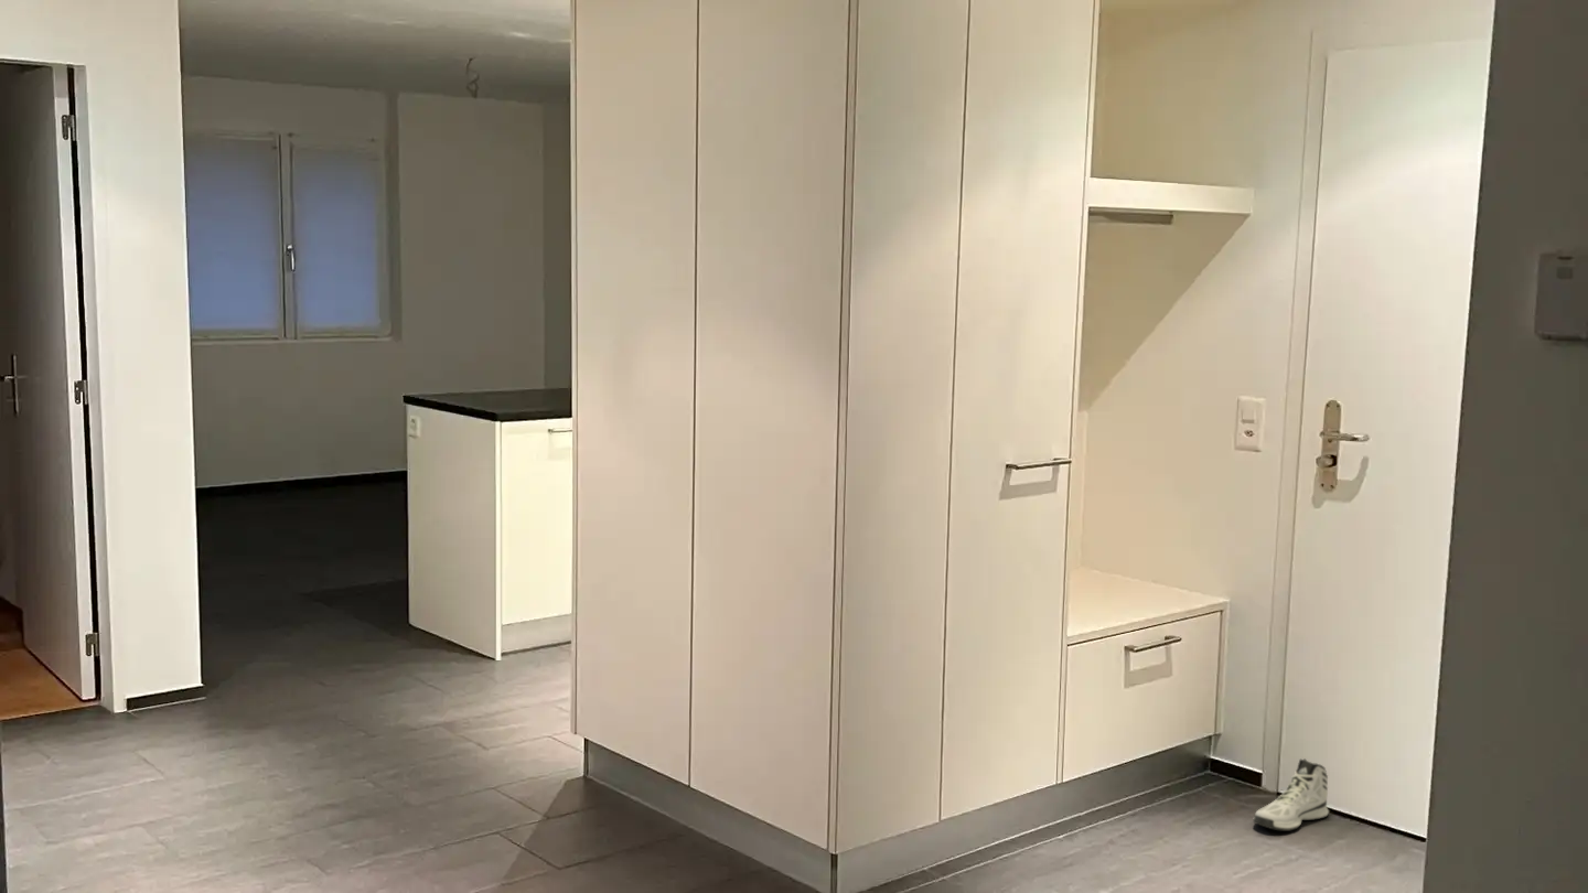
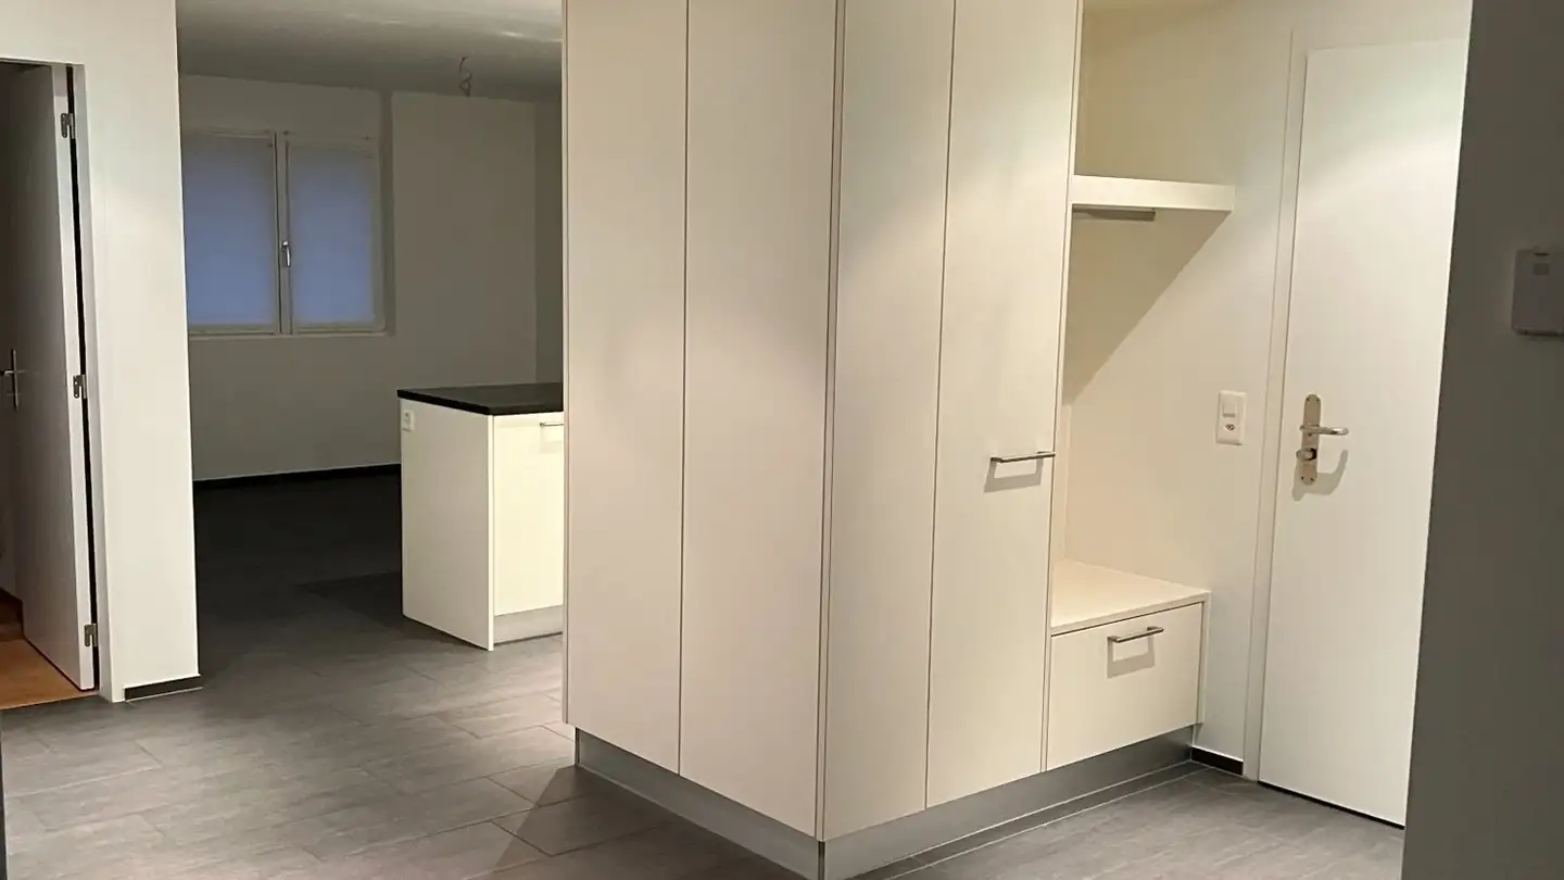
- sneaker [1252,757,1330,832]
